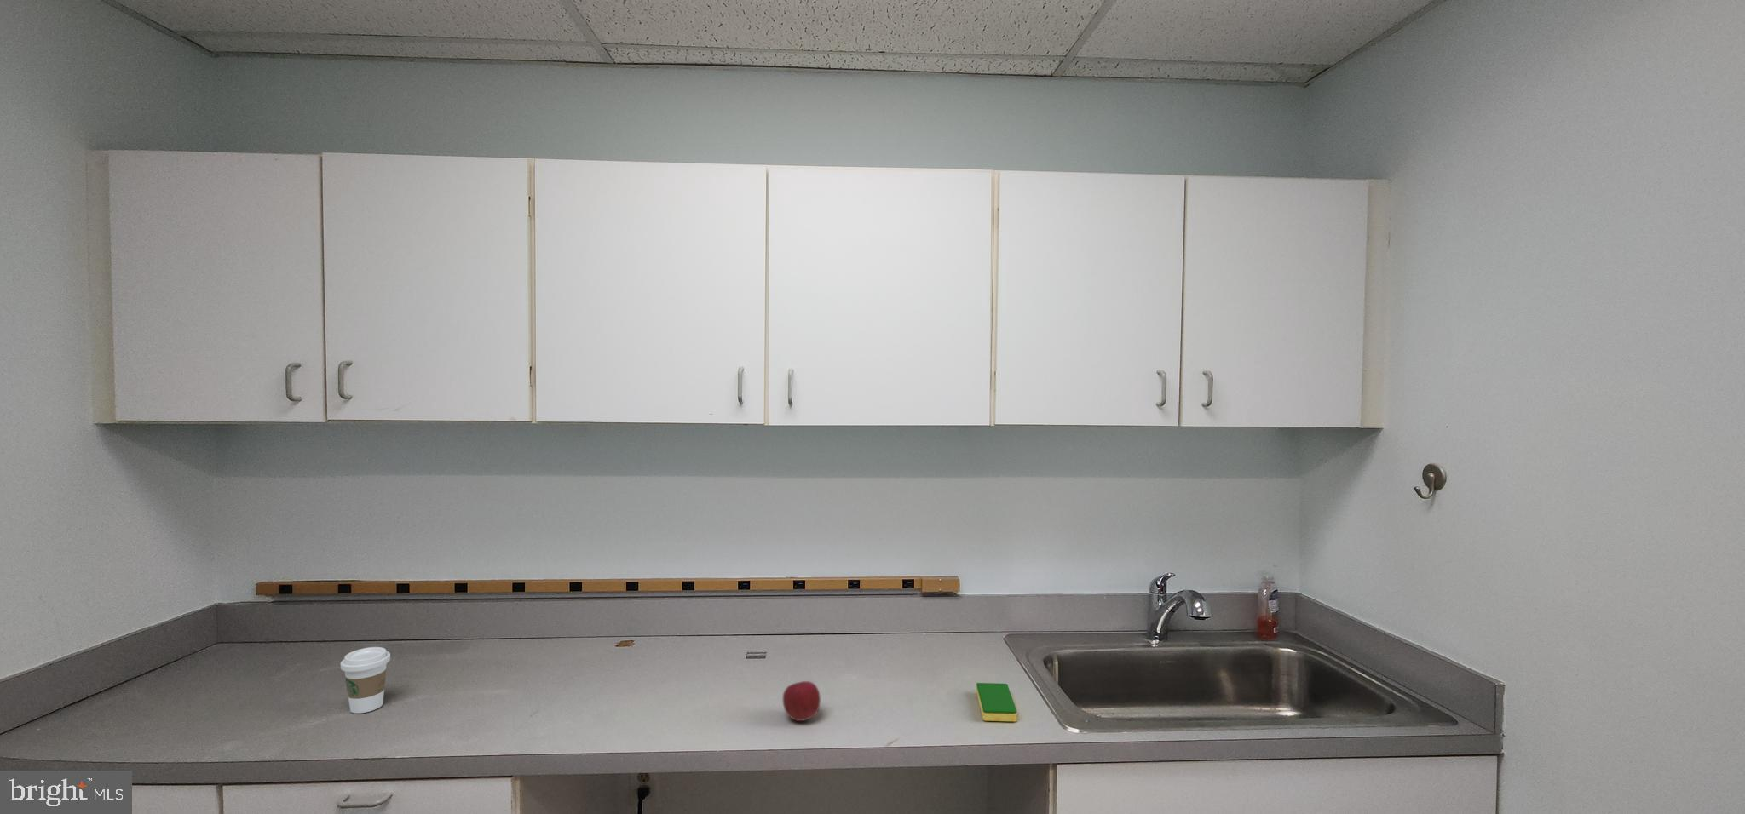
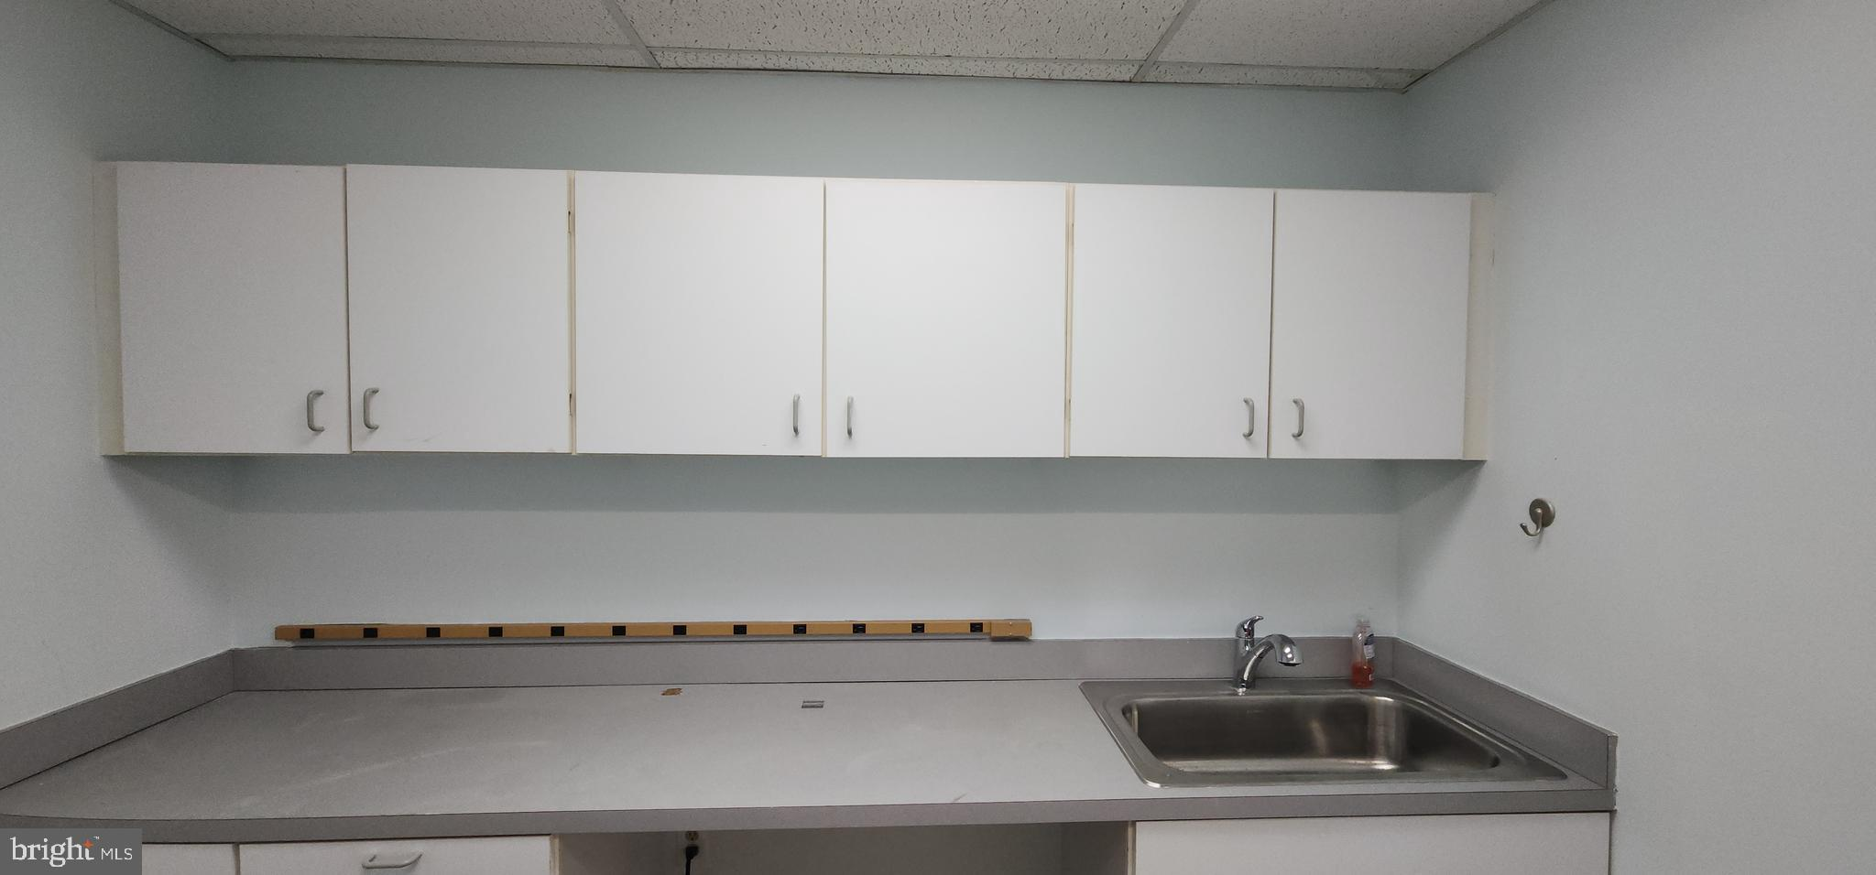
- apple [782,681,821,722]
- coffee cup [339,646,391,714]
- dish sponge [976,682,1017,722]
